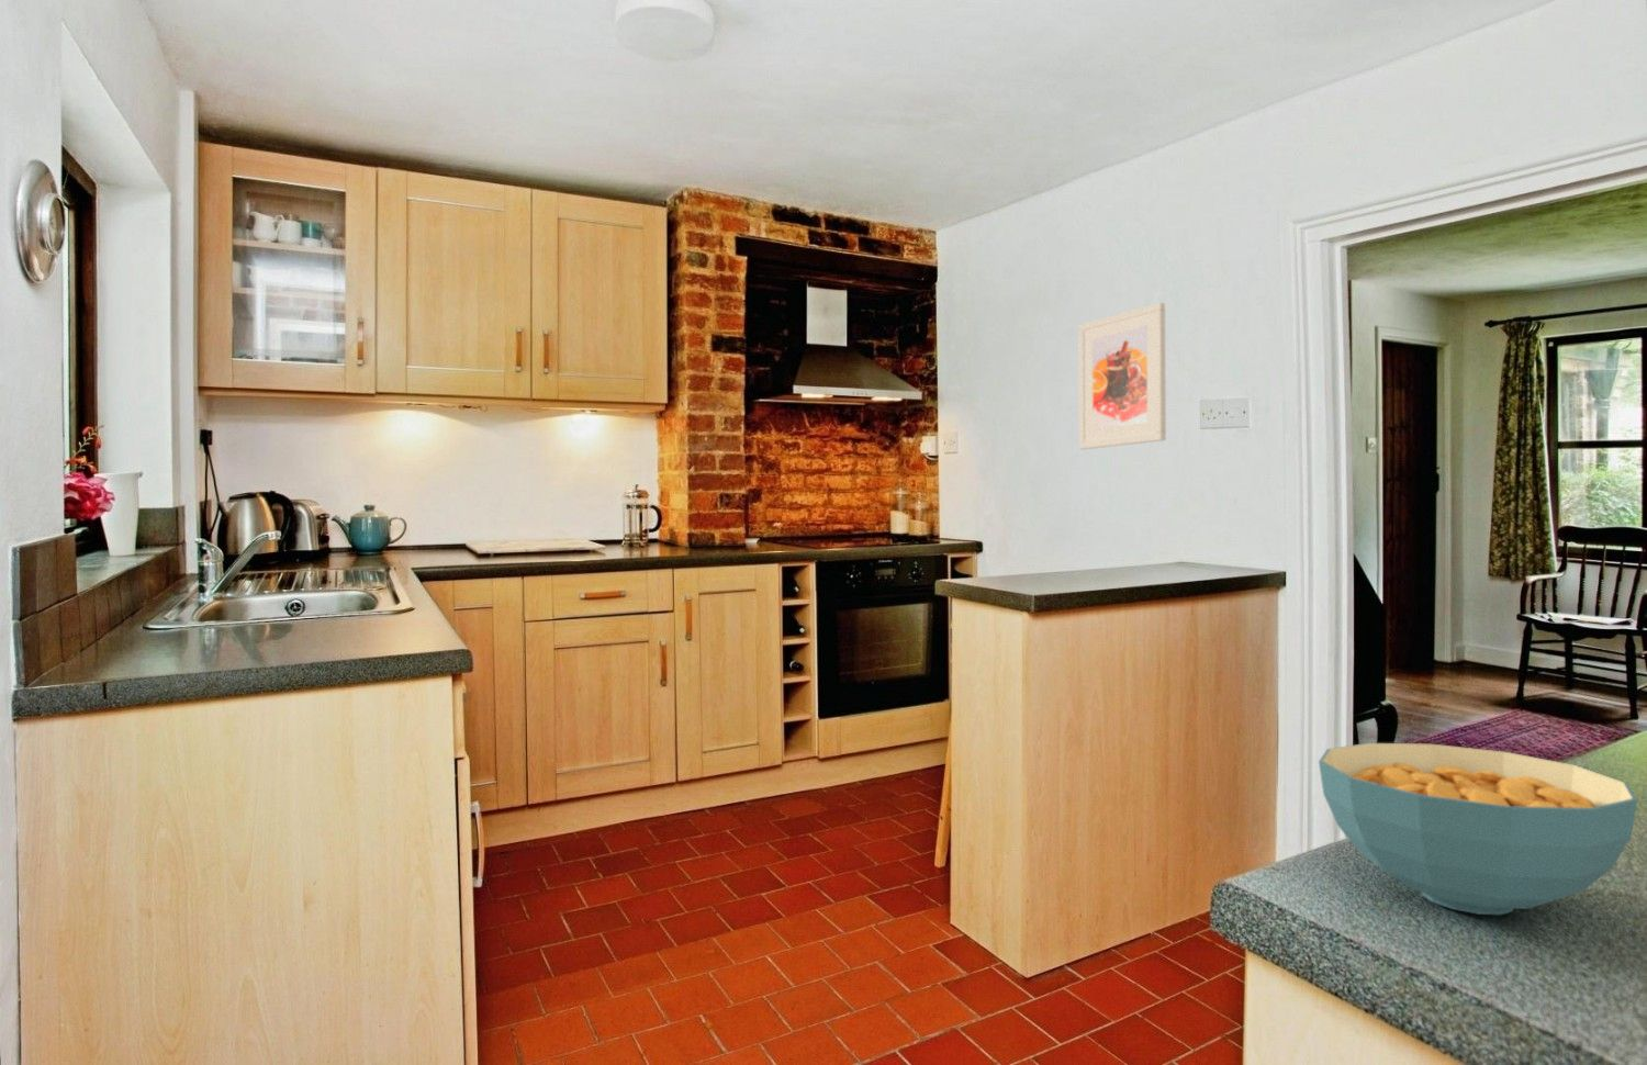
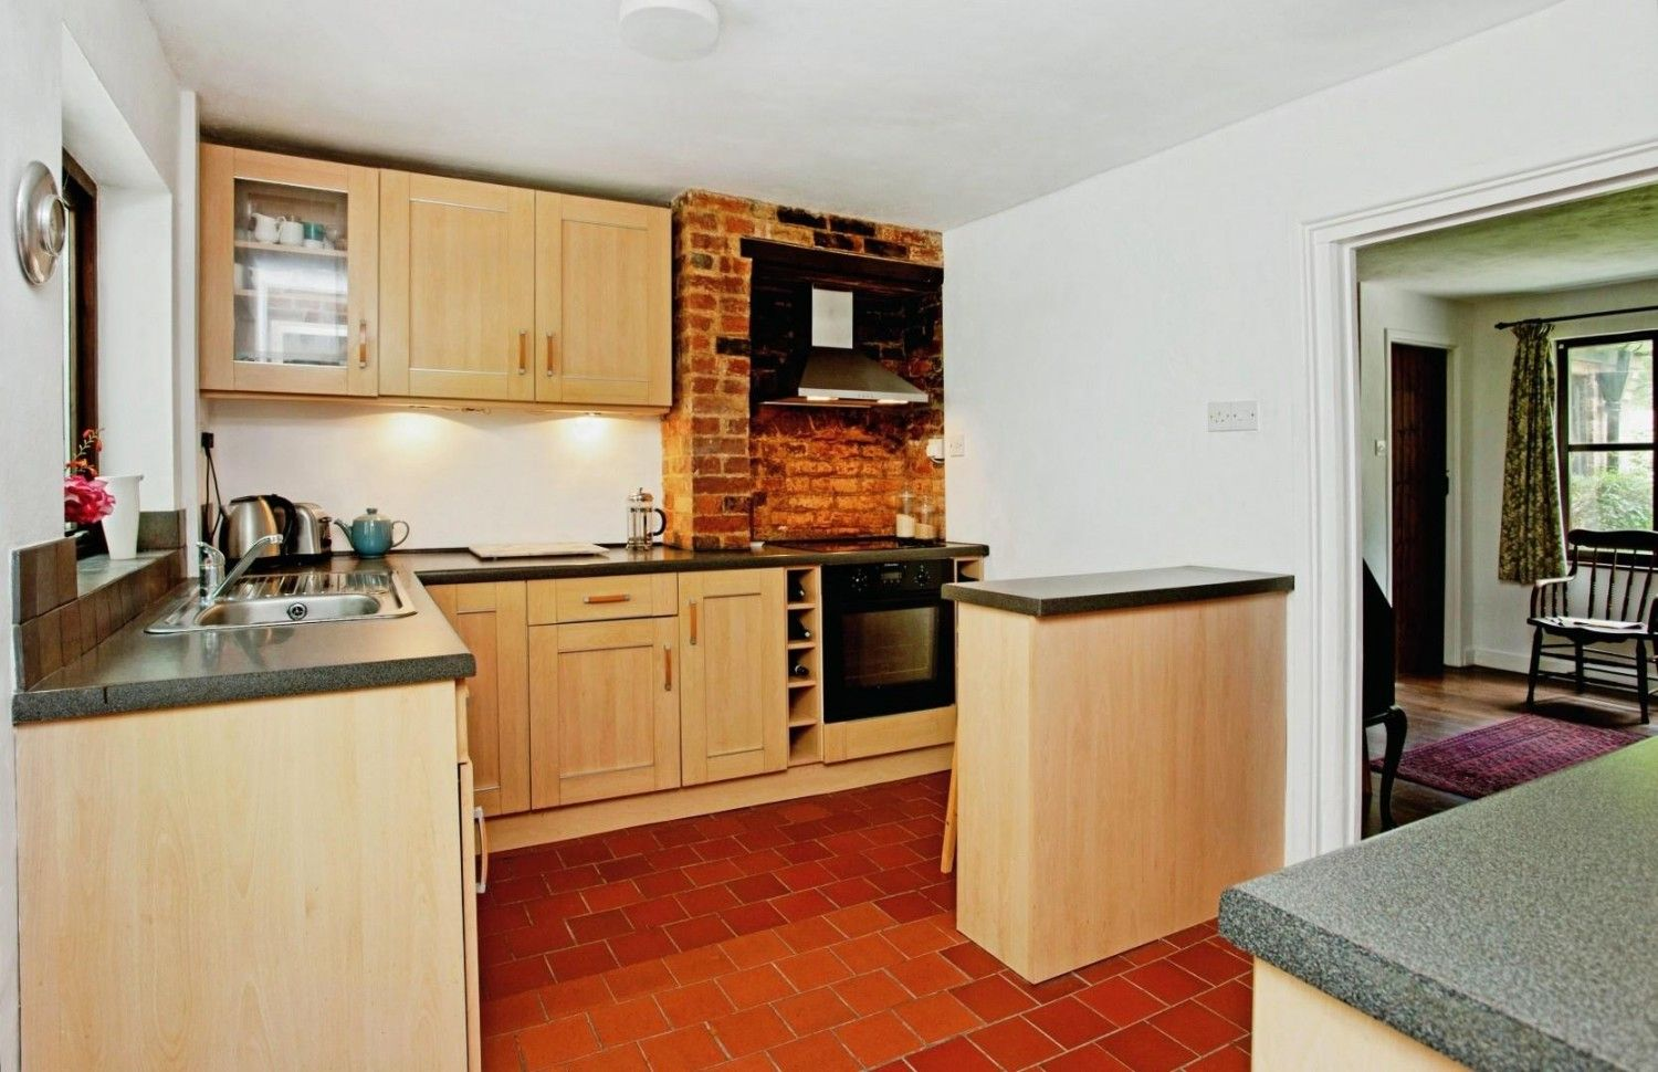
- cereal bowl [1318,742,1639,916]
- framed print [1077,301,1167,450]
